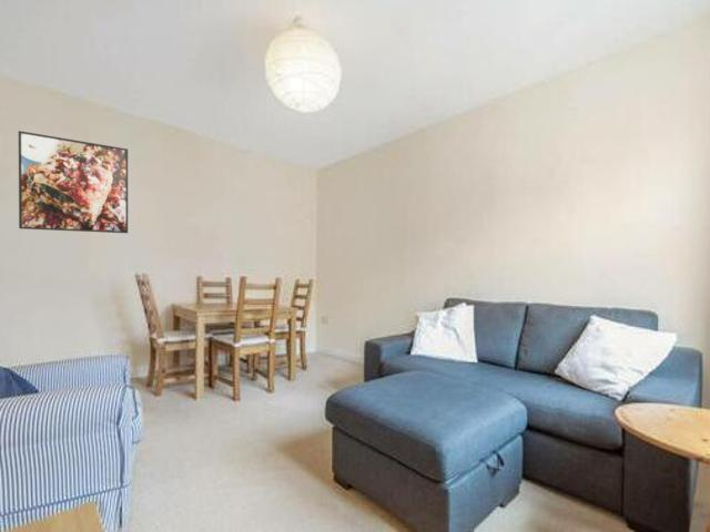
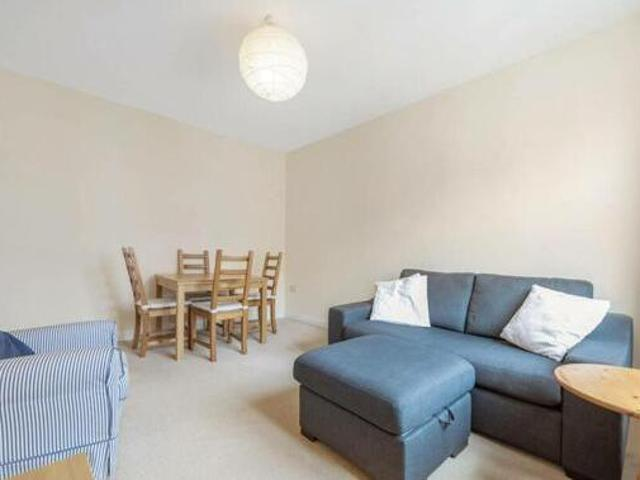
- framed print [18,130,129,234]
